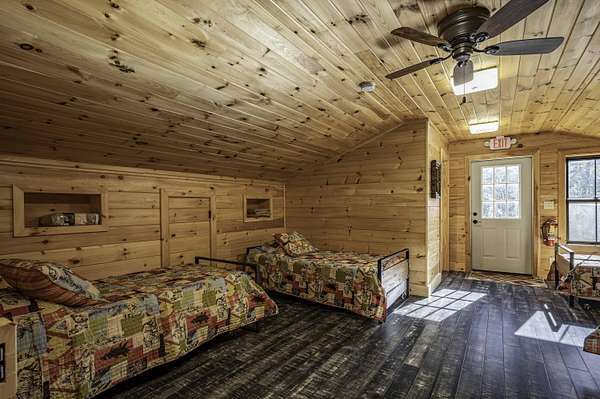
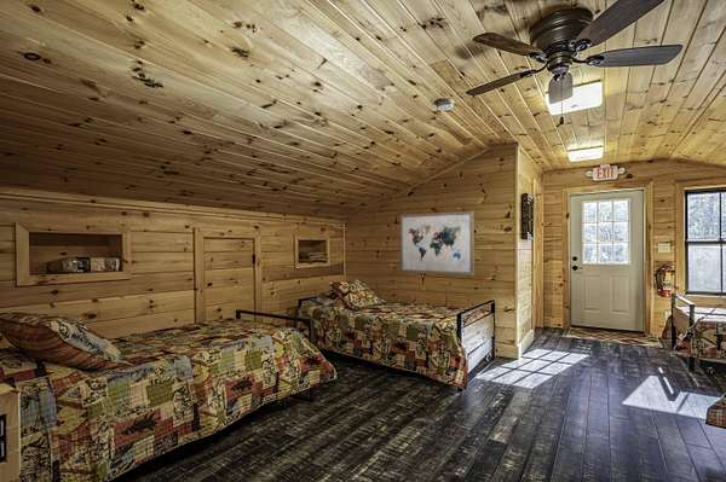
+ wall art [399,210,476,277]
